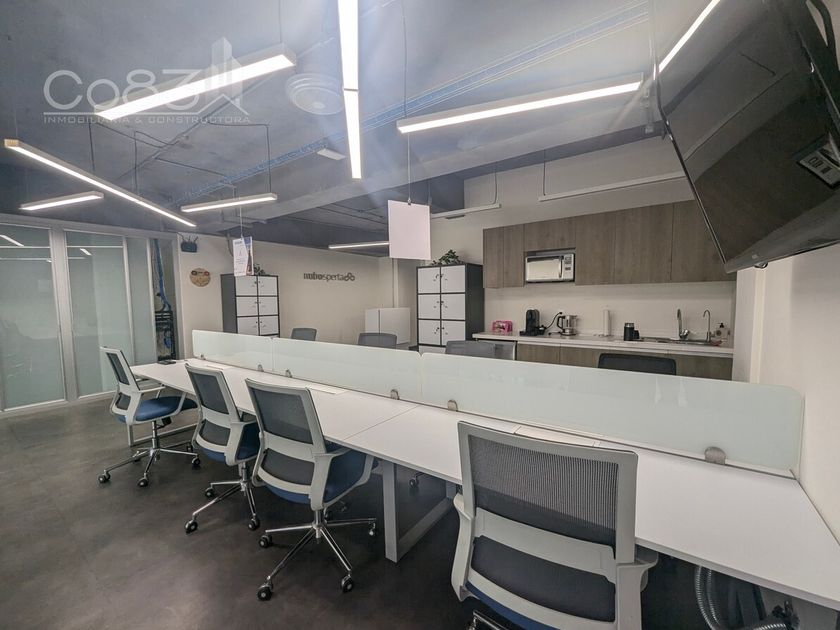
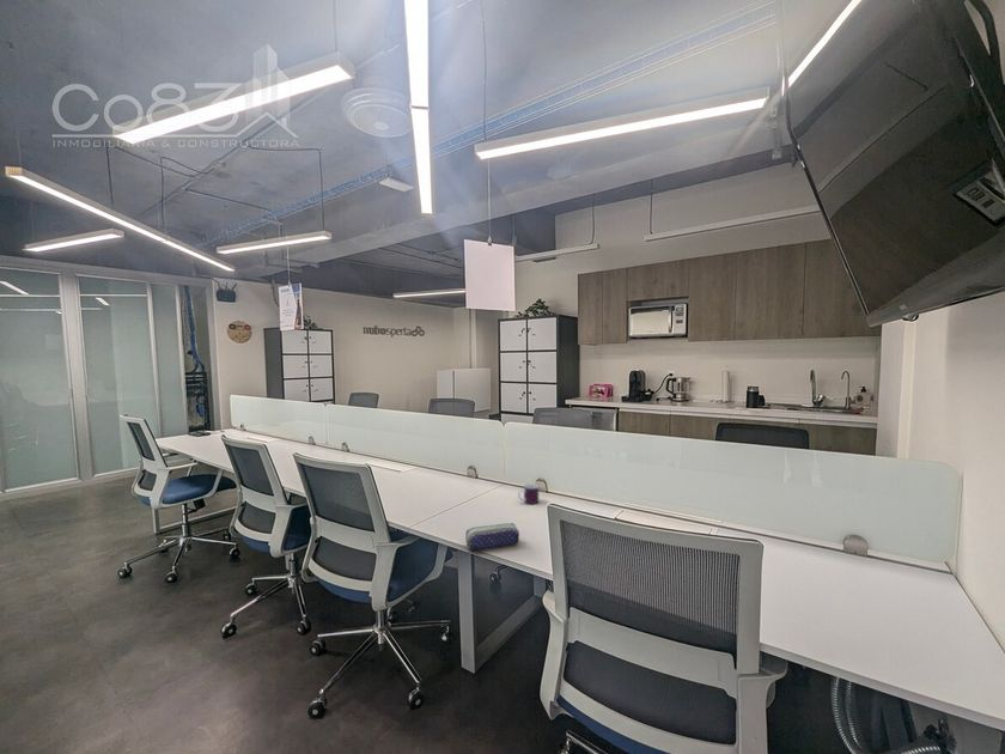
+ pencil case [464,522,520,551]
+ mug [517,482,540,505]
